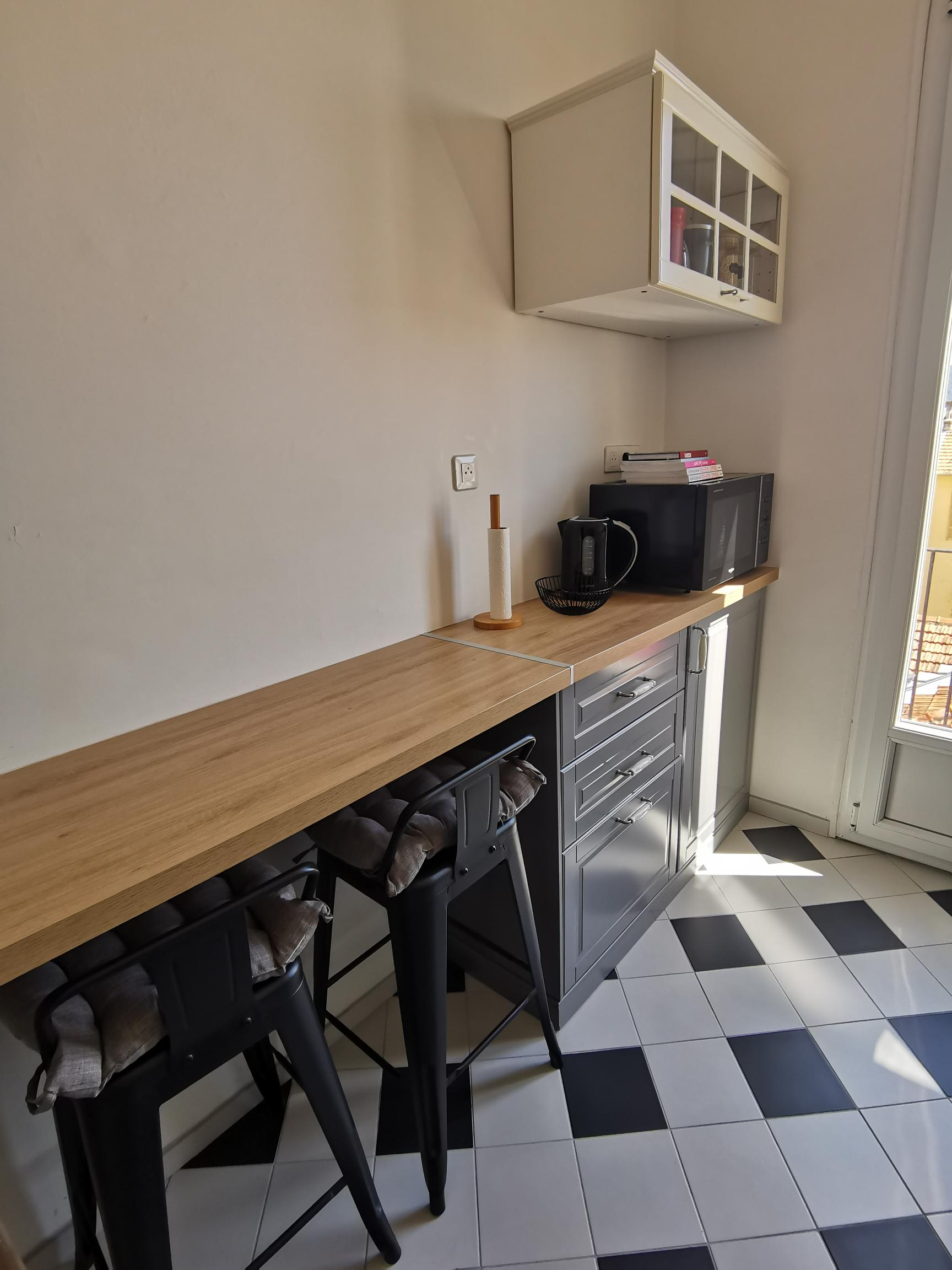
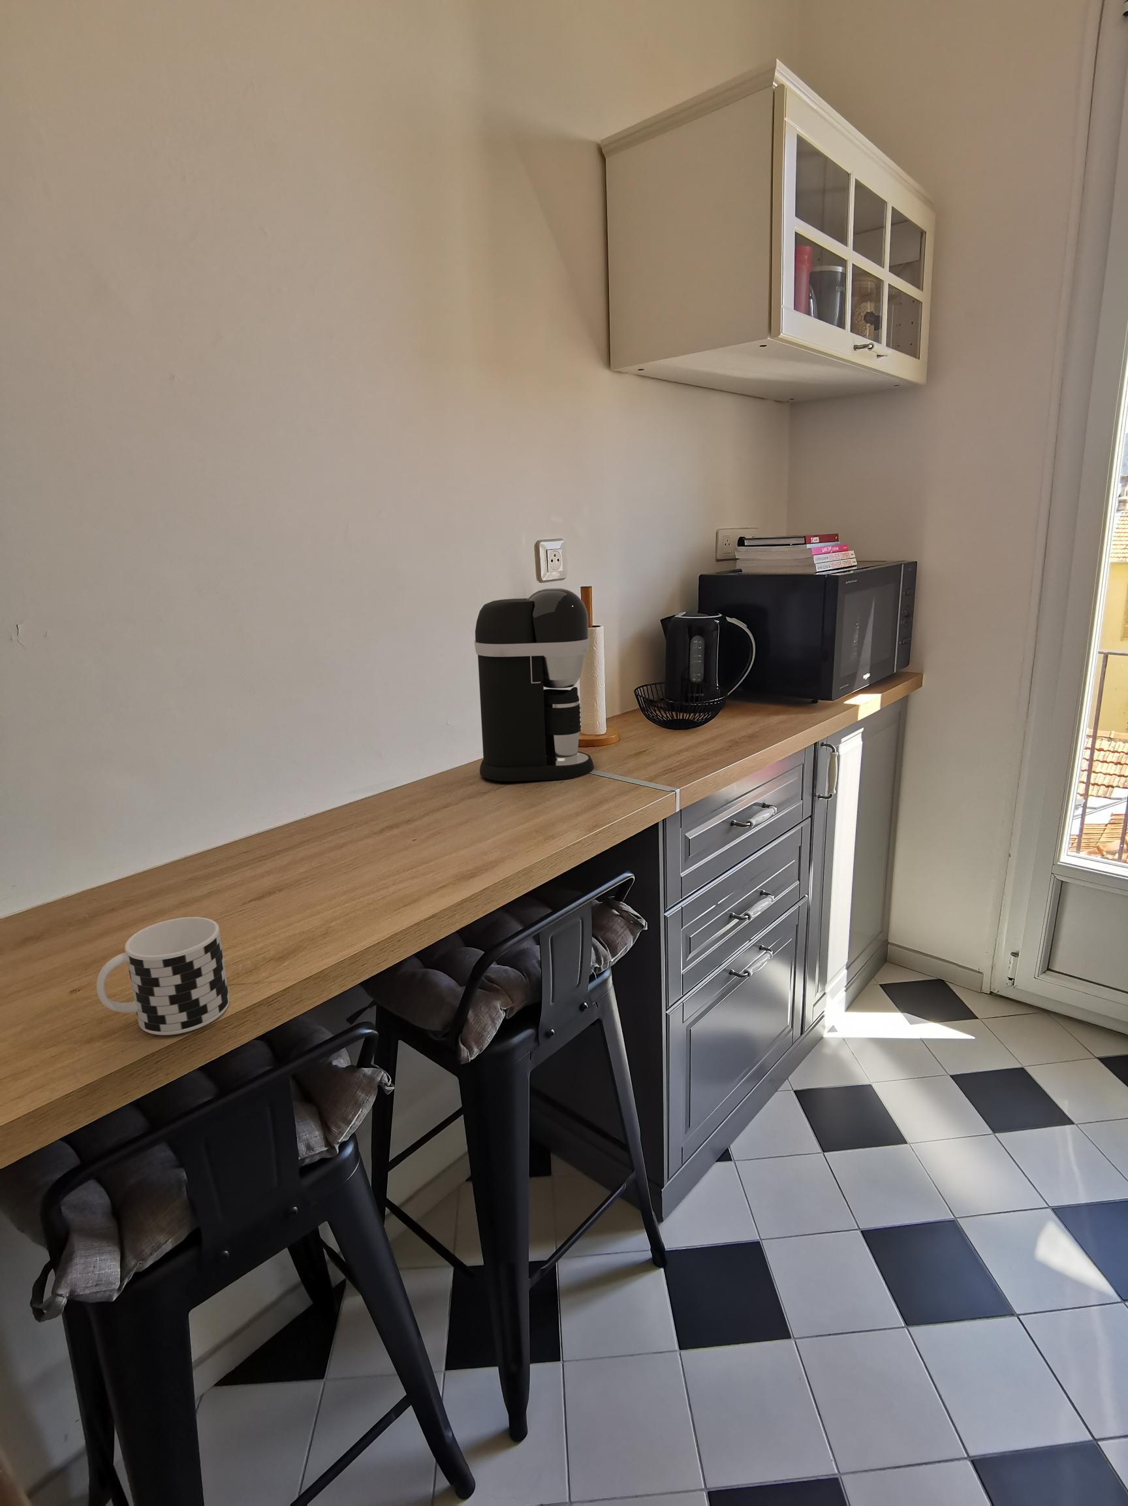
+ cup [96,917,230,1036]
+ coffee maker [474,588,594,781]
